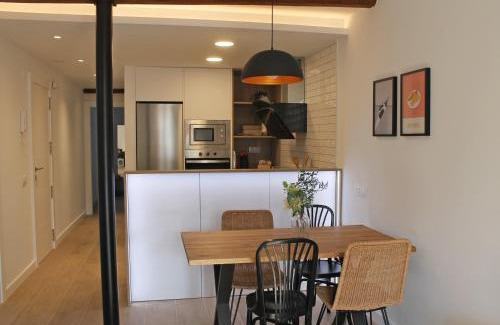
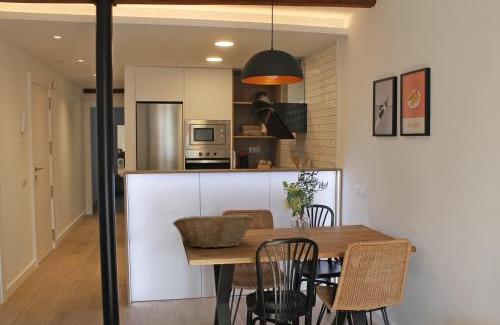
+ fruit basket [172,213,254,249]
